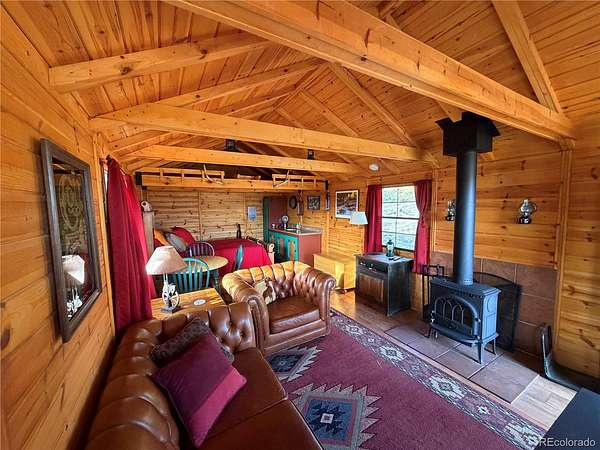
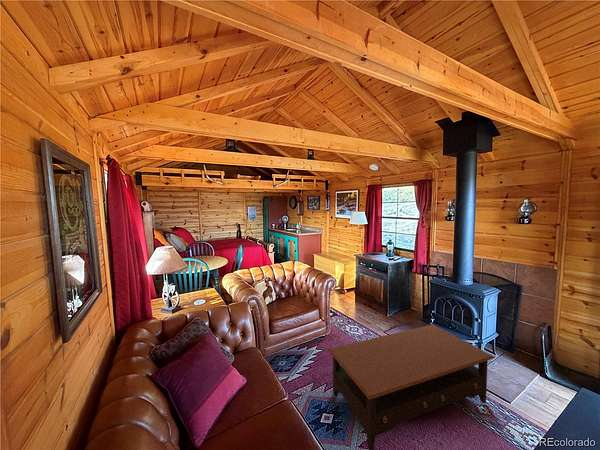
+ coffee table [327,324,496,450]
